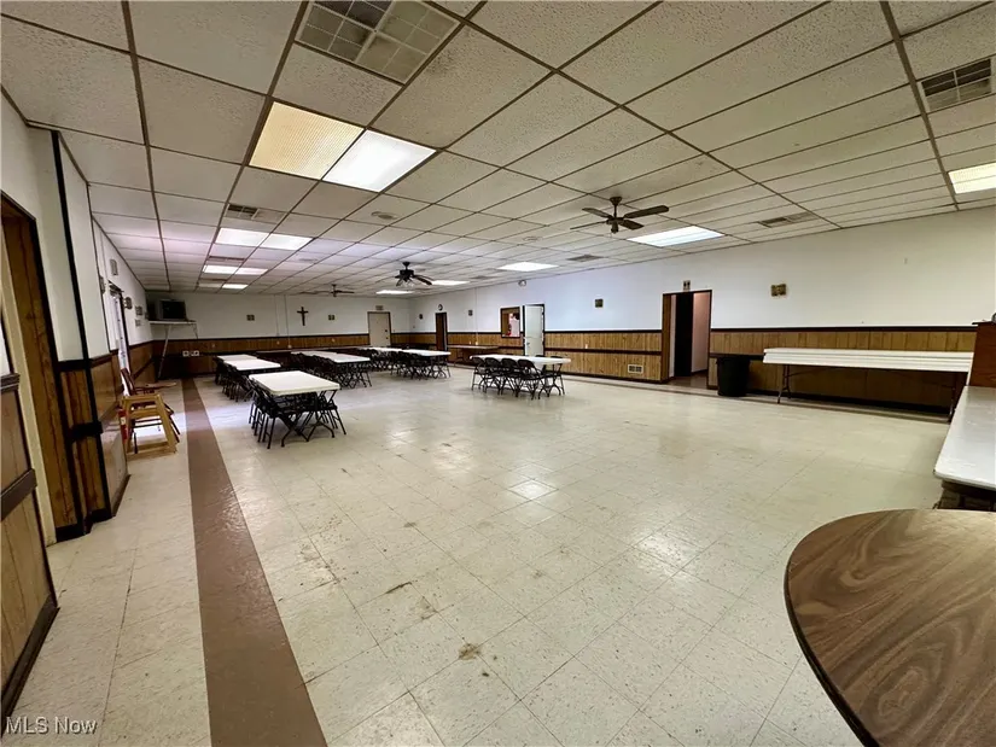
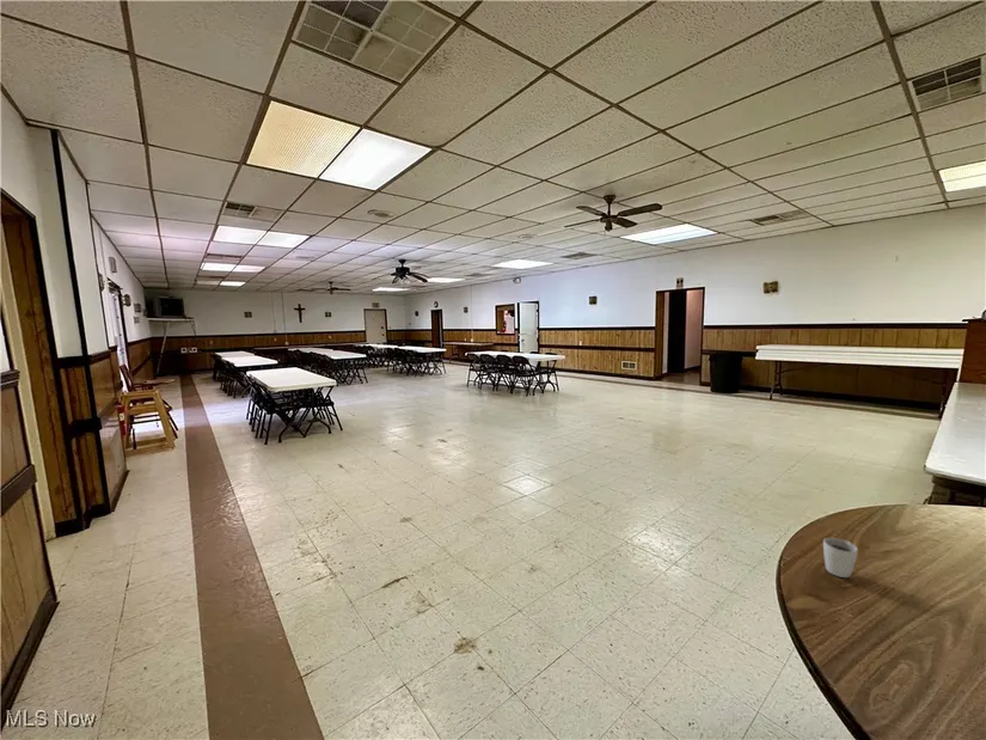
+ cup [822,536,859,579]
